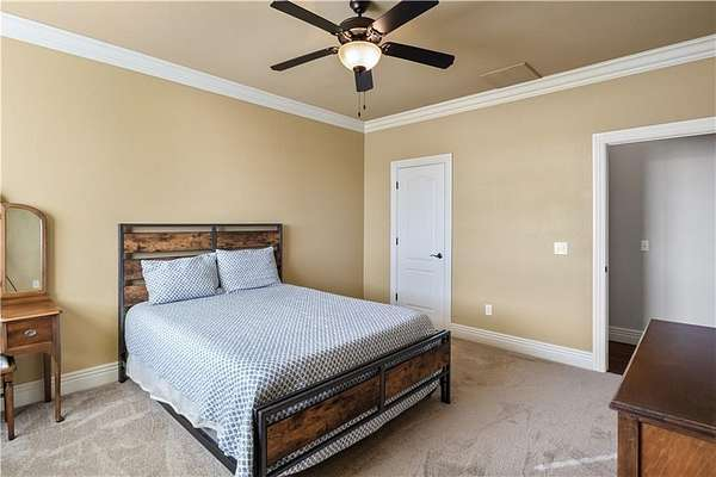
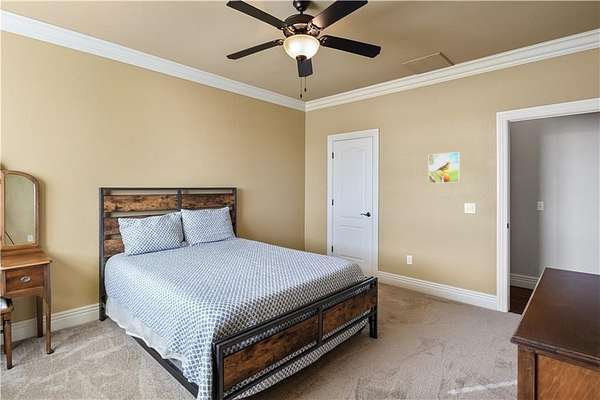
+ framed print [428,151,461,184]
